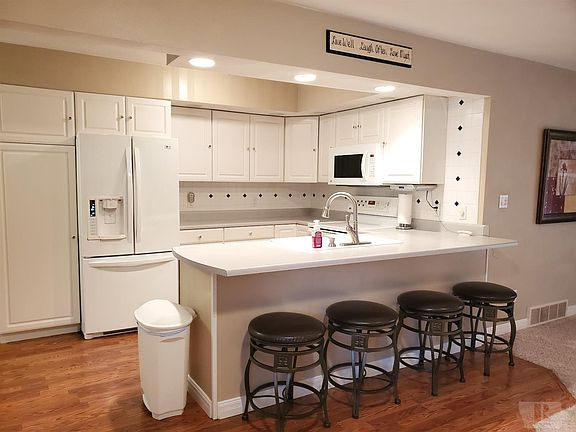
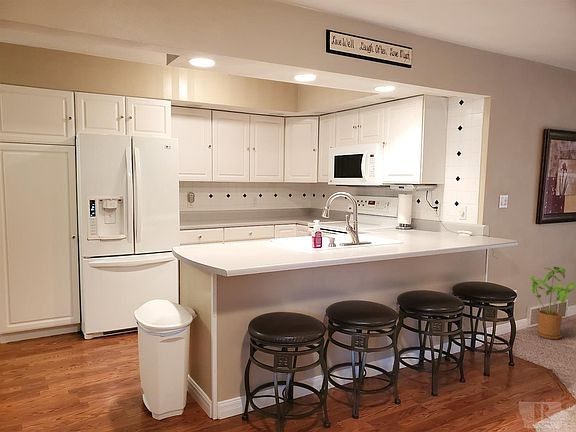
+ house plant [528,266,576,340]
